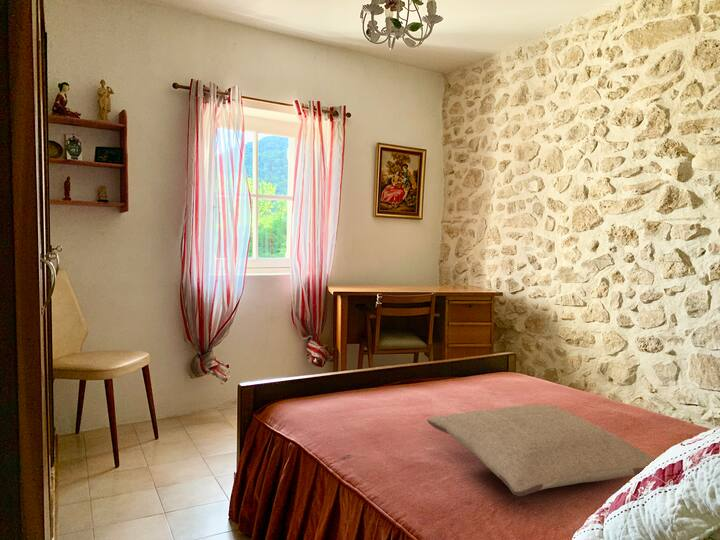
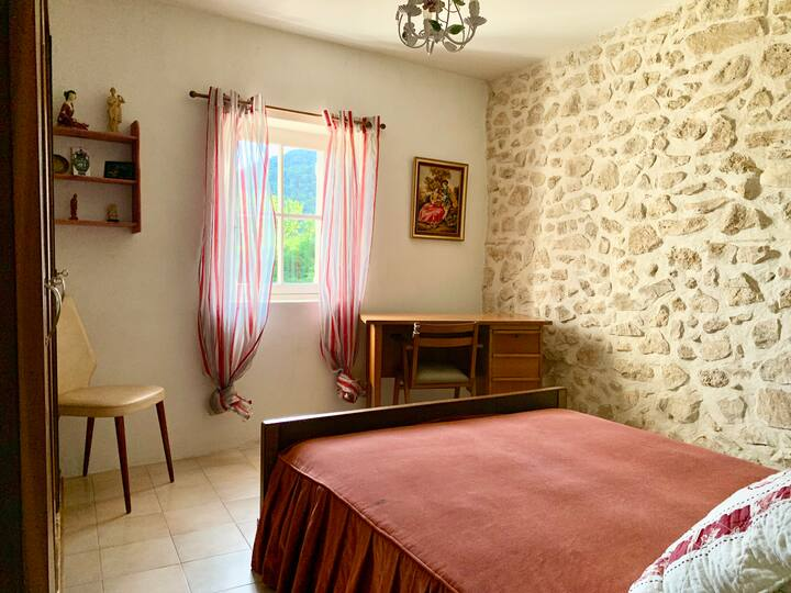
- pillow [426,404,656,497]
